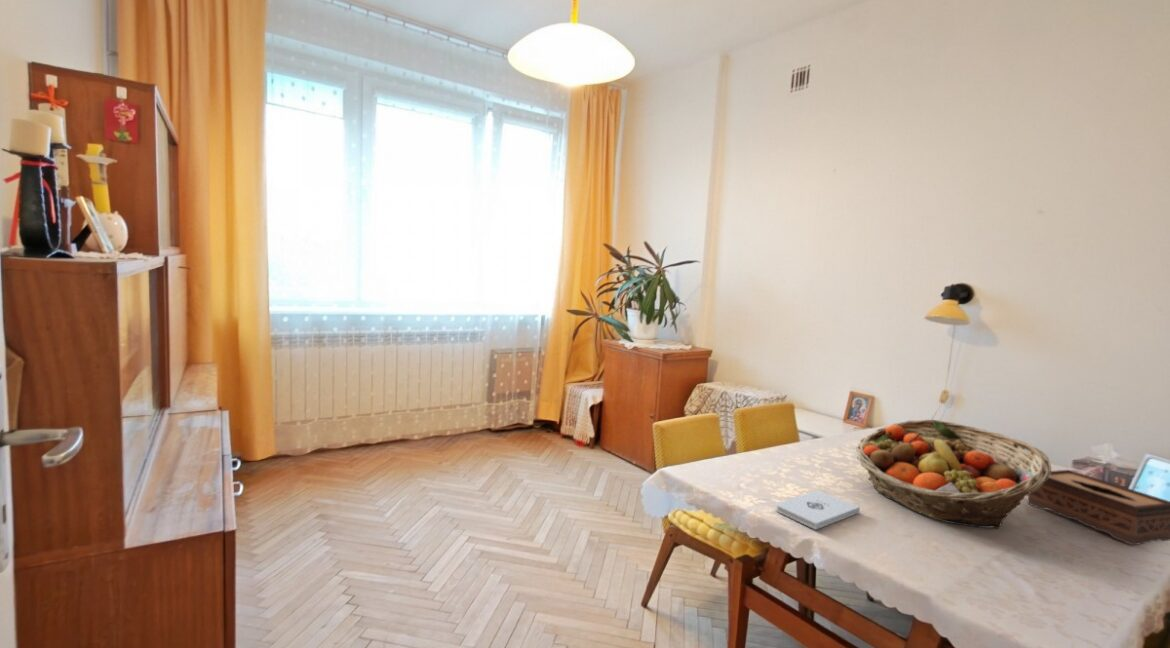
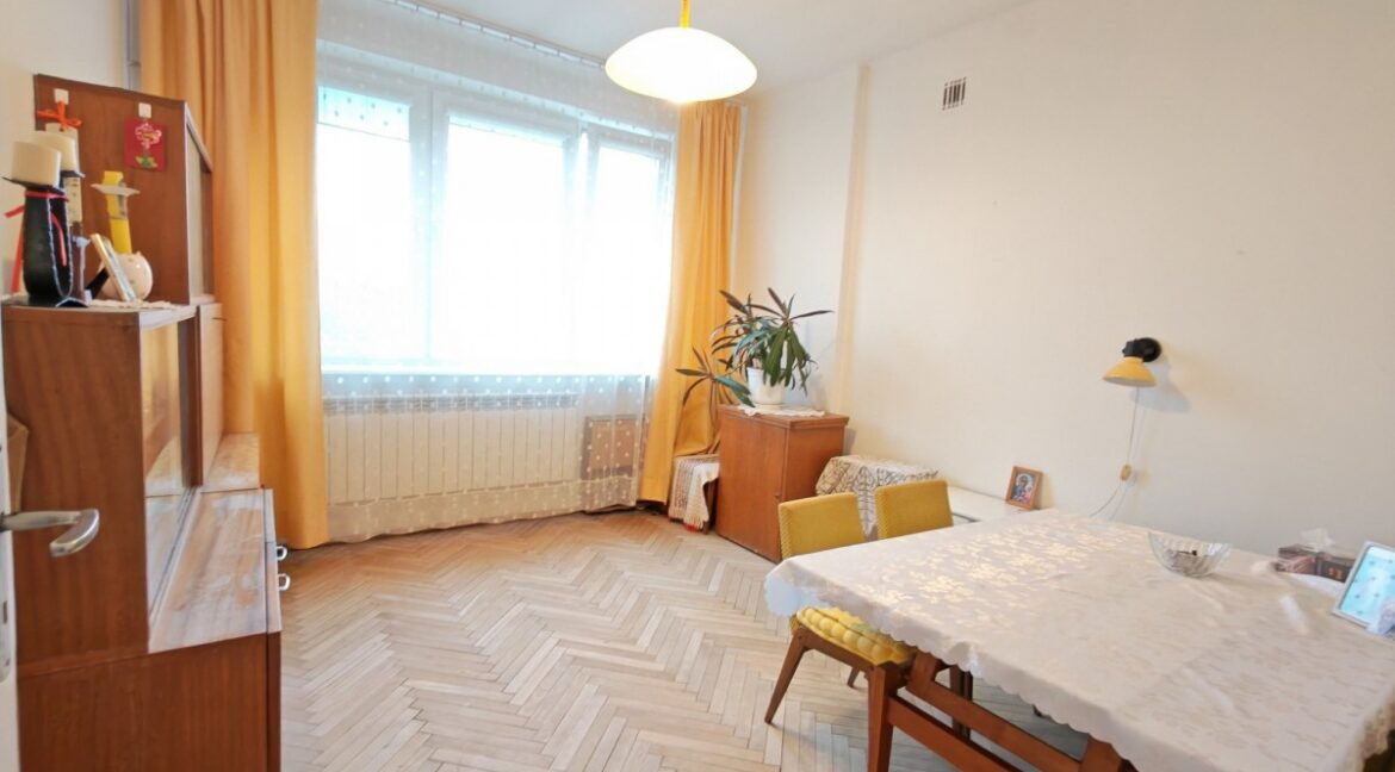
- fruit basket [855,418,1052,530]
- notepad [775,490,861,531]
- tissue box [1026,469,1170,546]
